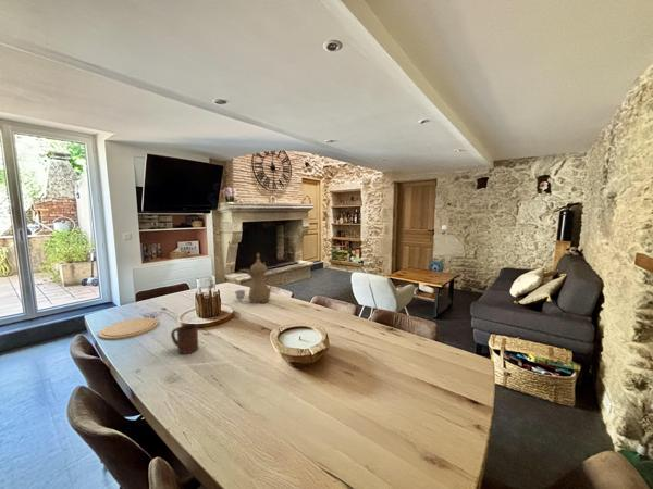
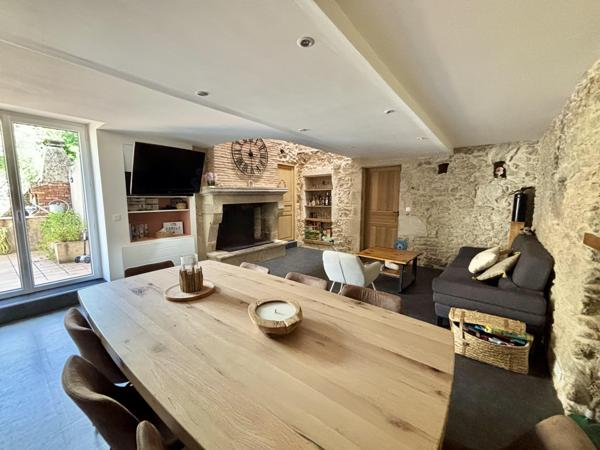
- plate [97,317,160,340]
- cup [170,323,199,355]
- teapot [234,252,278,304]
